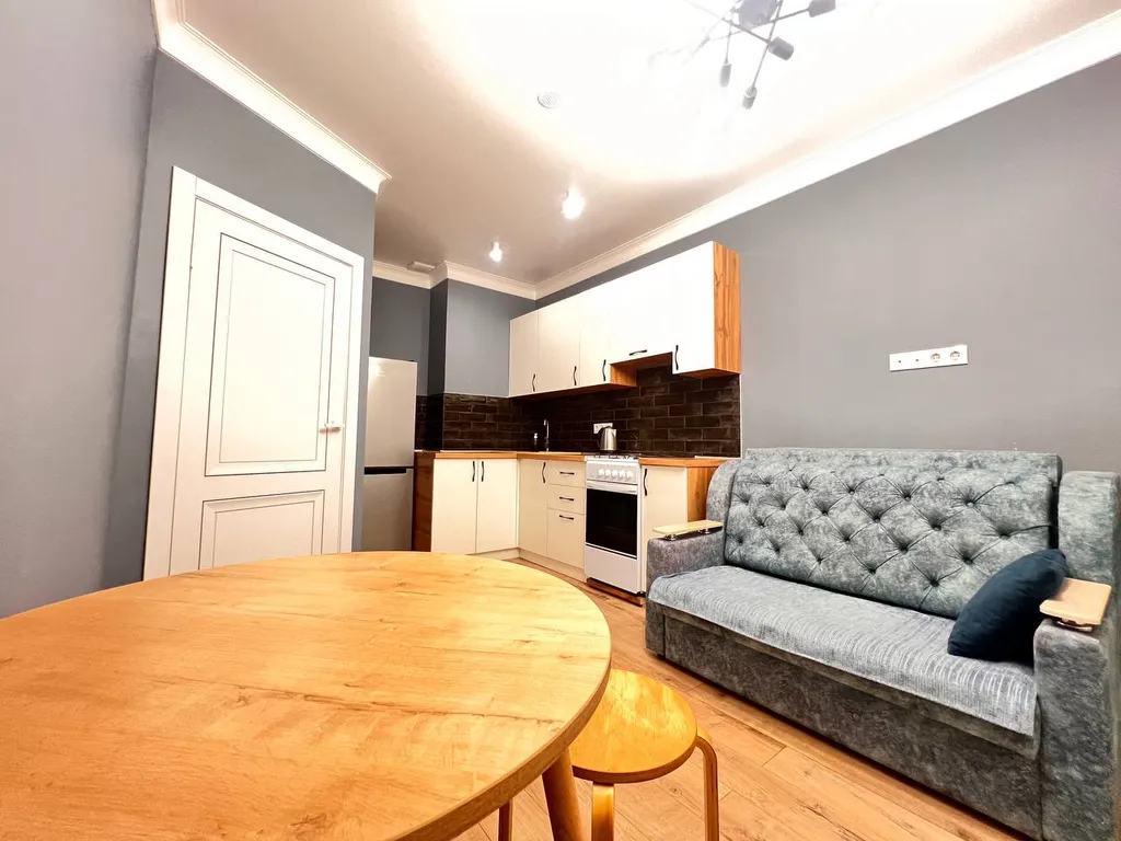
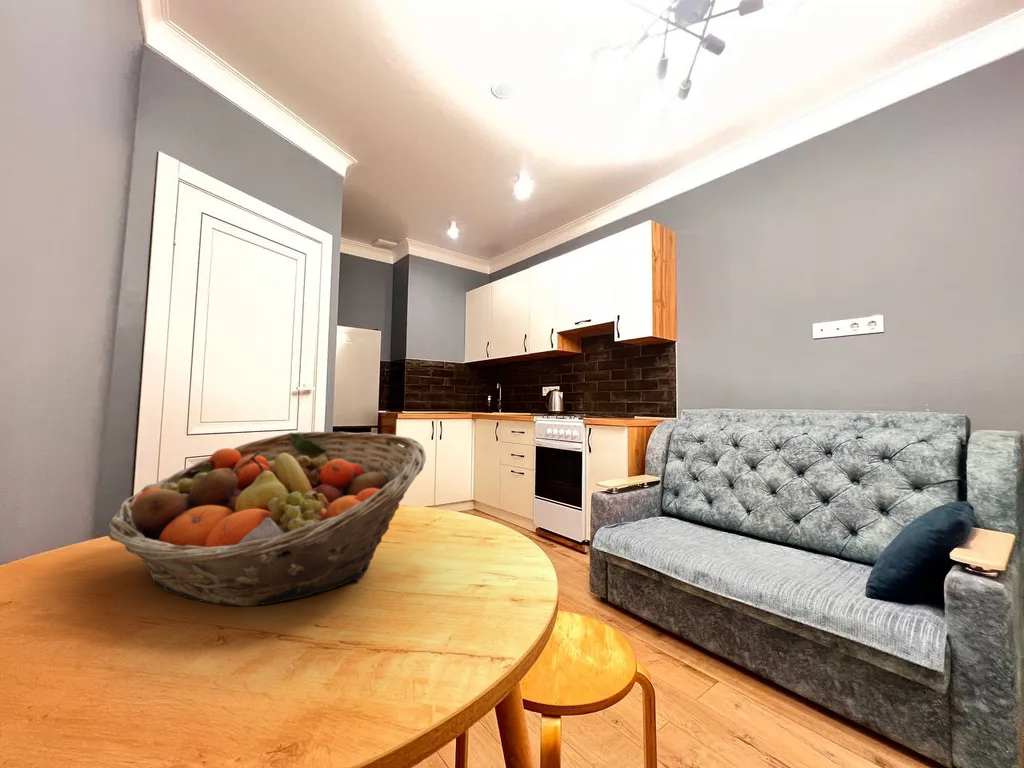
+ fruit basket [107,431,427,607]
